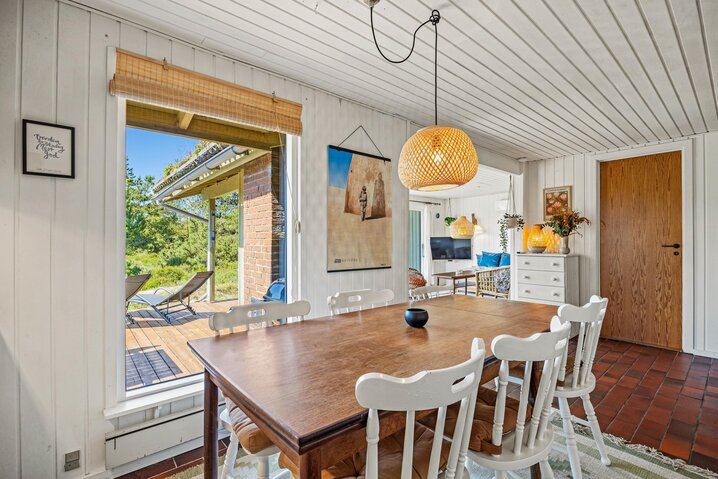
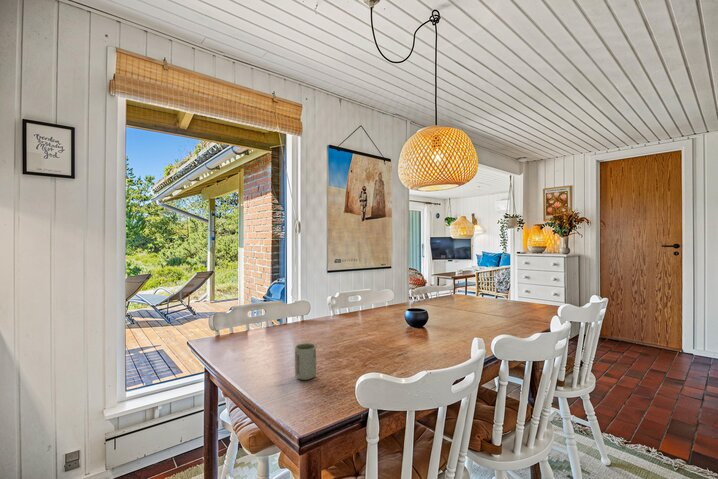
+ cup [294,342,317,381]
